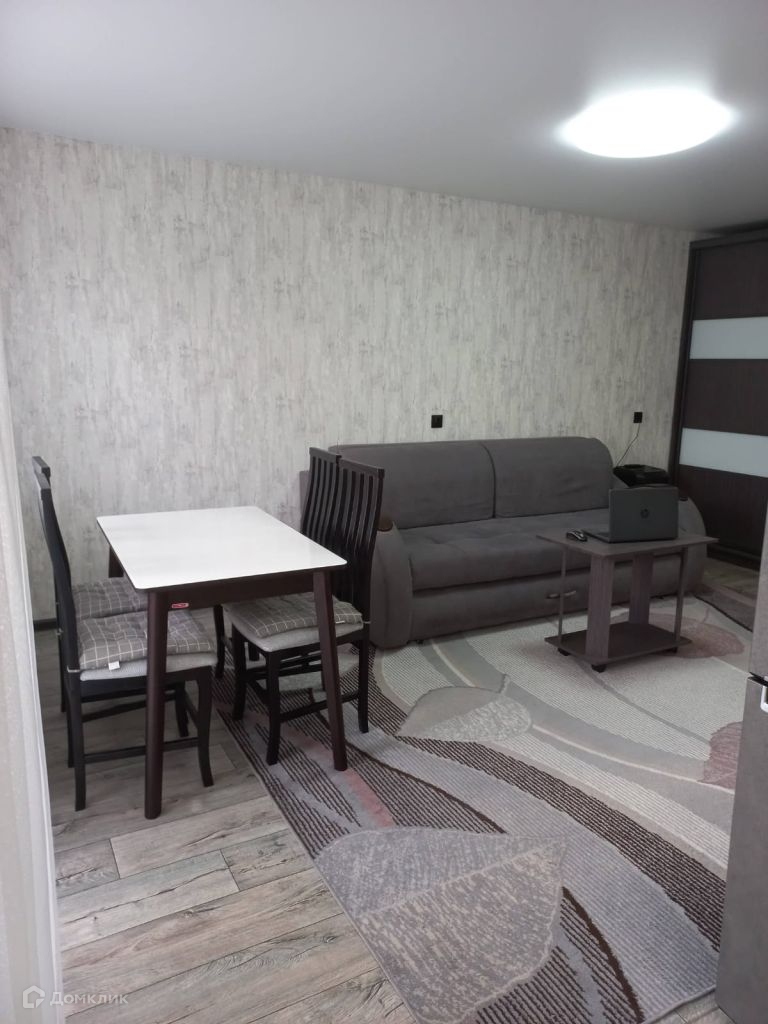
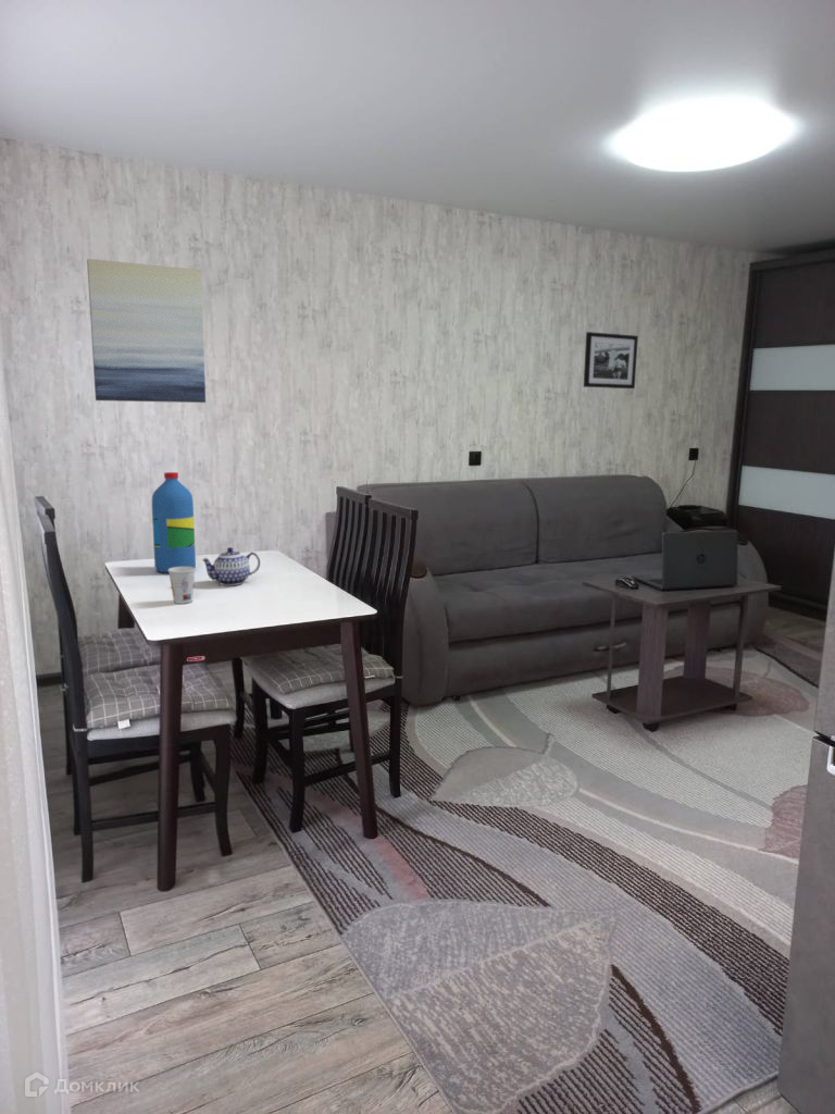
+ picture frame [583,331,639,389]
+ water bottle [151,471,197,573]
+ wall art [86,258,207,404]
+ cup [167,567,197,605]
+ teapot [201,546,261,586]
